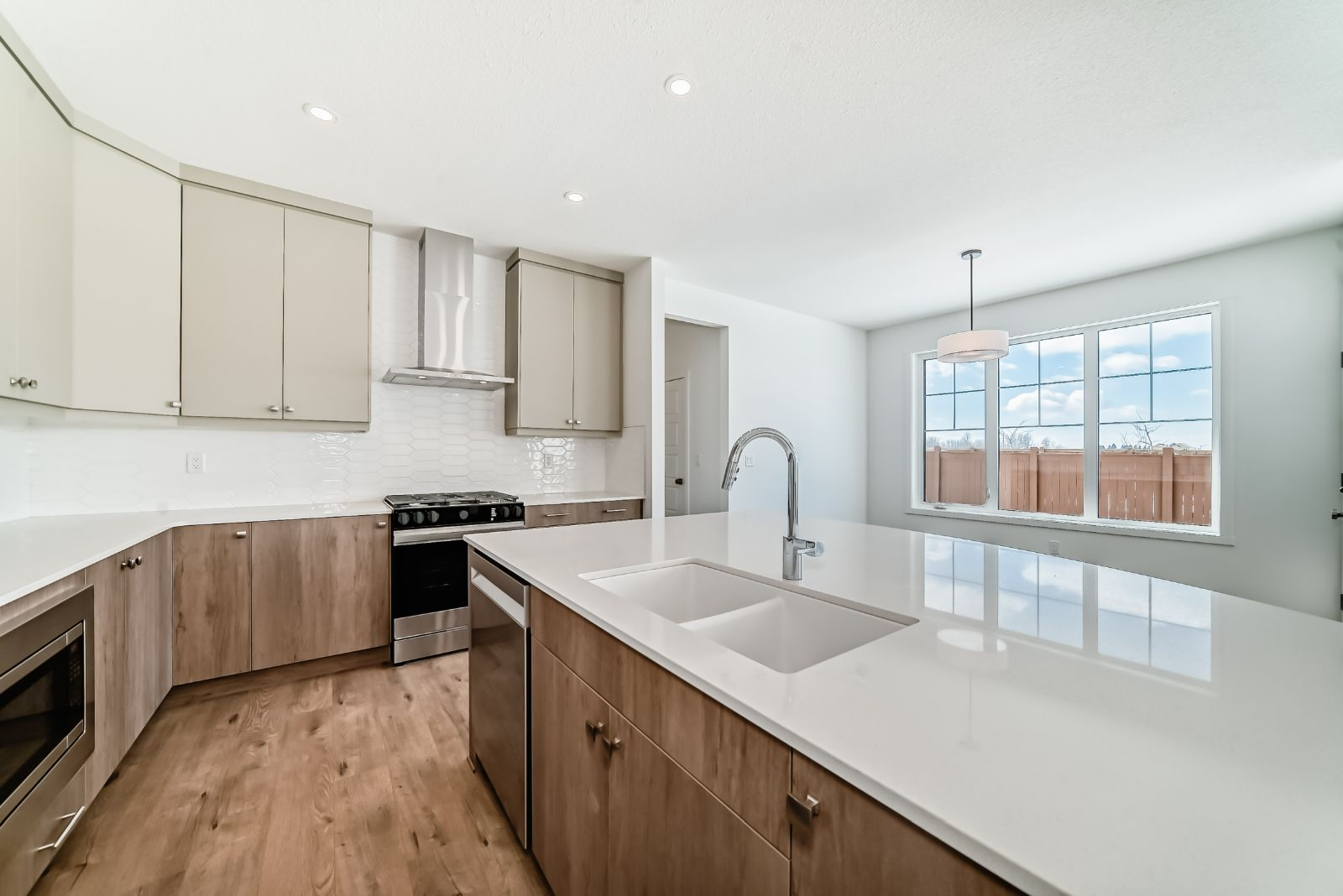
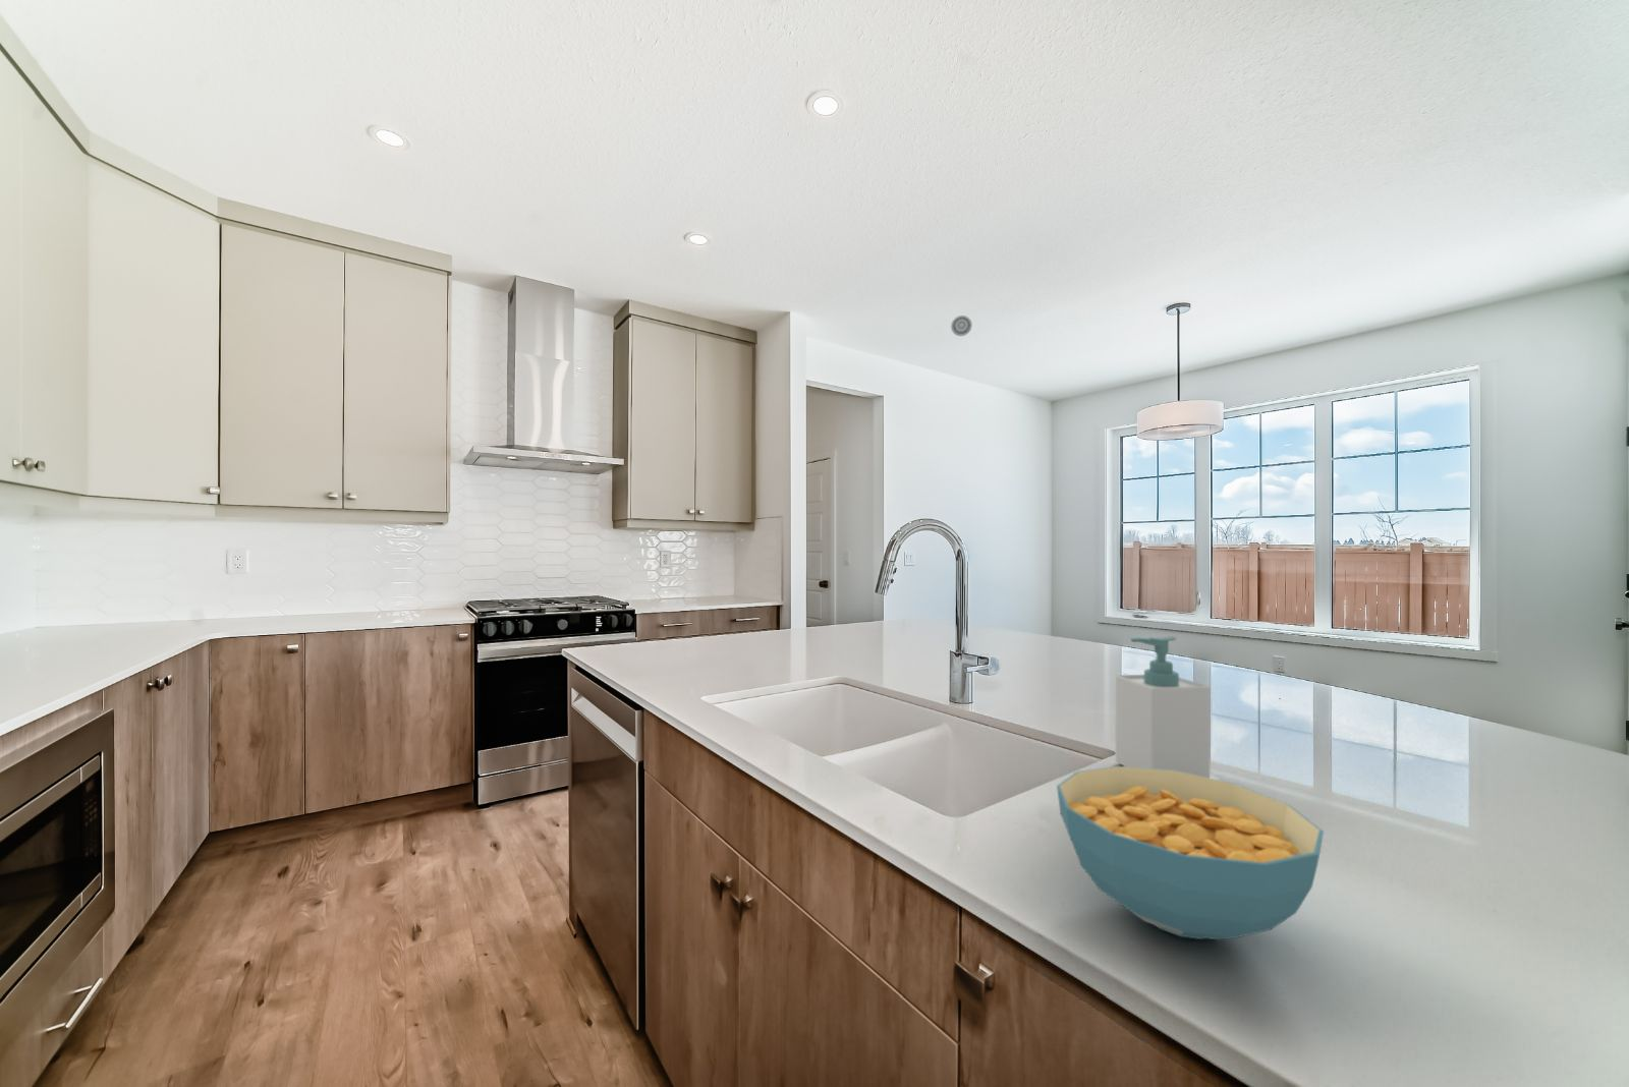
+ soap bottle [1115,636,1212,779]
+ cereal bowl [1055,766,1325,941]
+ smoke detector [950,314,973,337]
